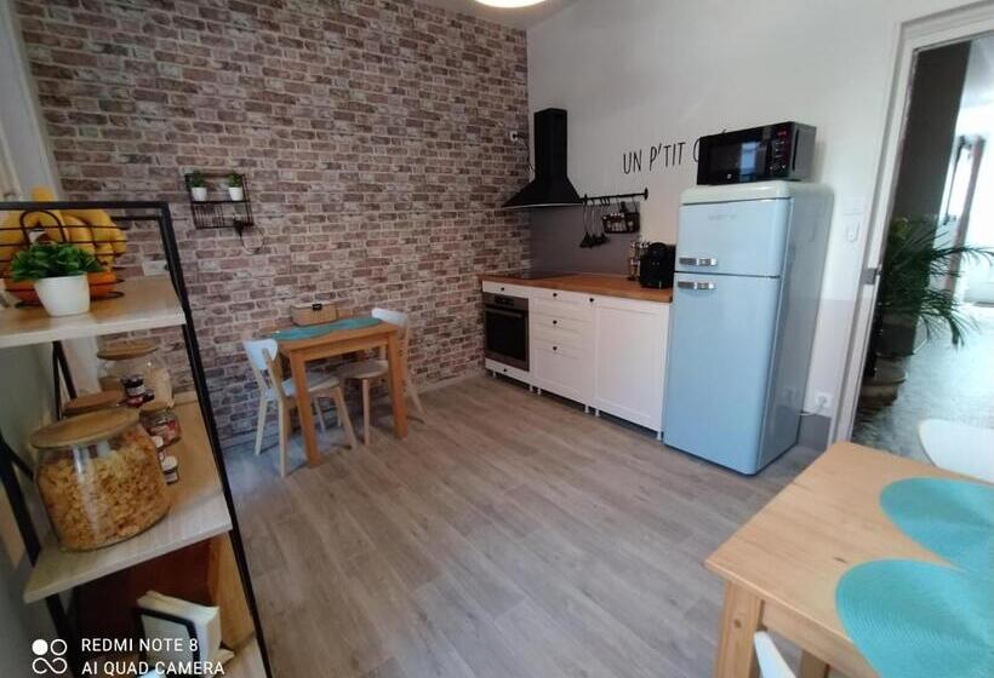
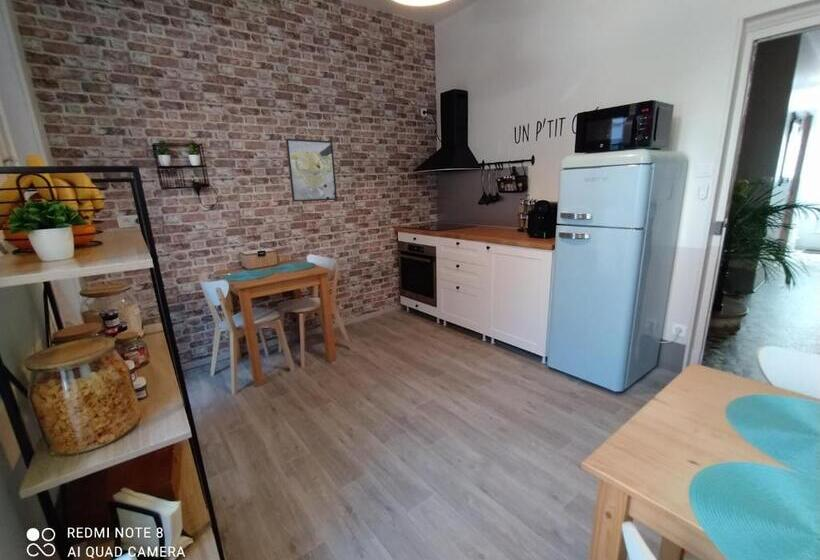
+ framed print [285,138,338,203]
